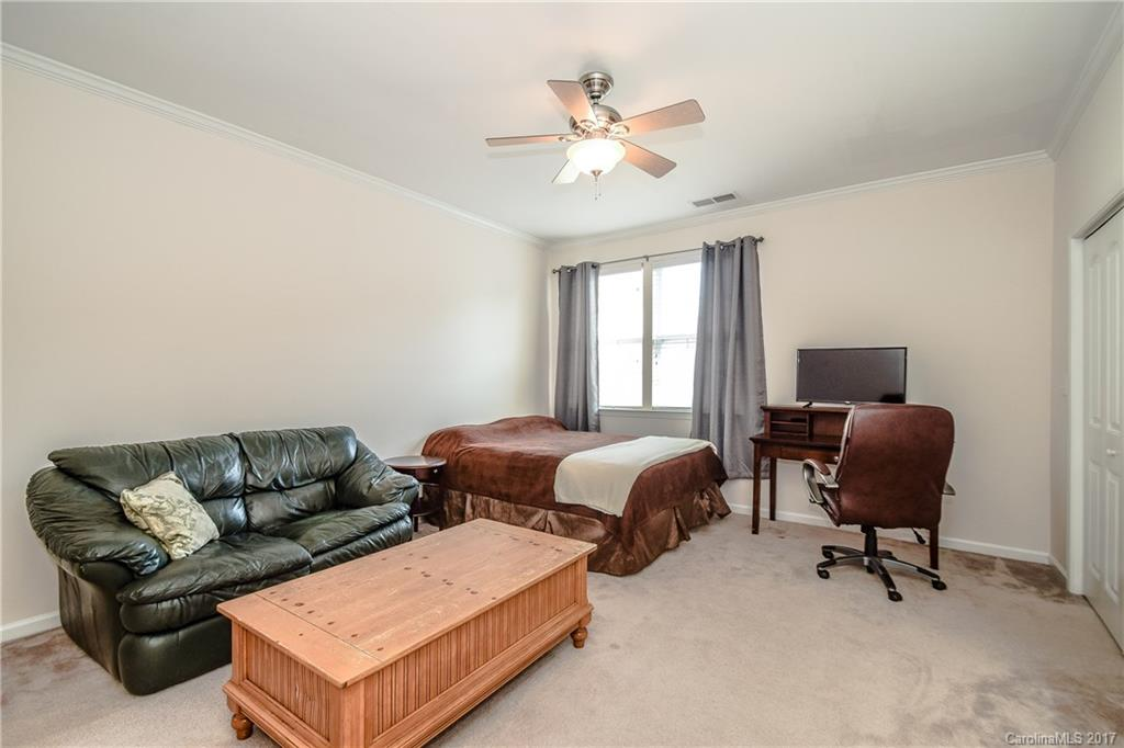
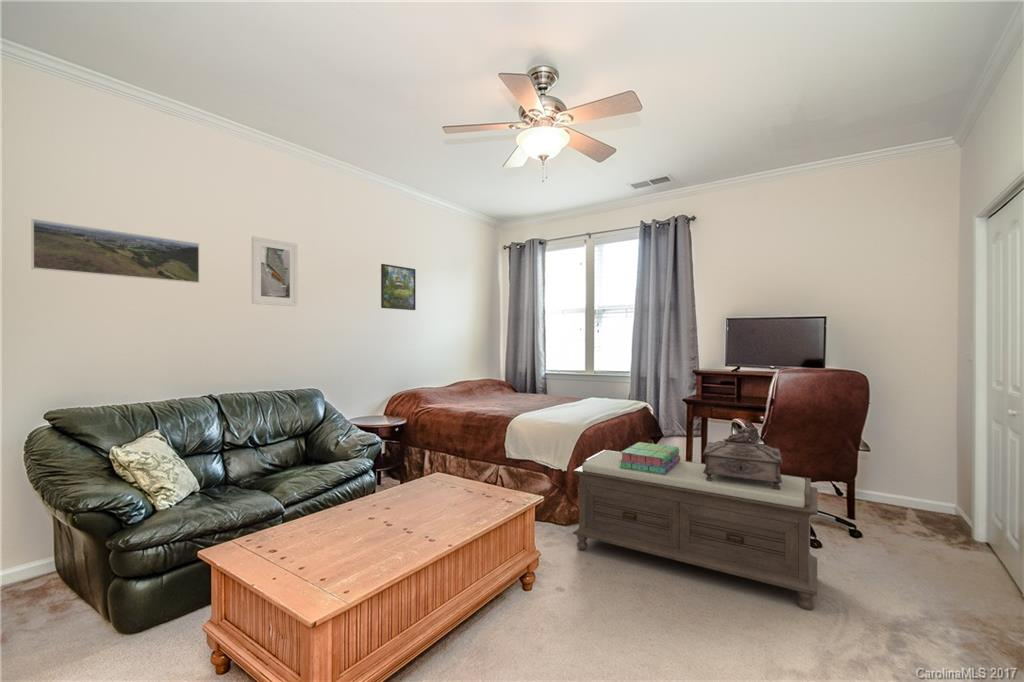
+ bench [572,449,819,611]
+ decorative box [702,420,784,489]
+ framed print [30,218,200,284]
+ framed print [380,263,417,311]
+ stack of books [619,441,681,475]
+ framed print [251,236,299,307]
